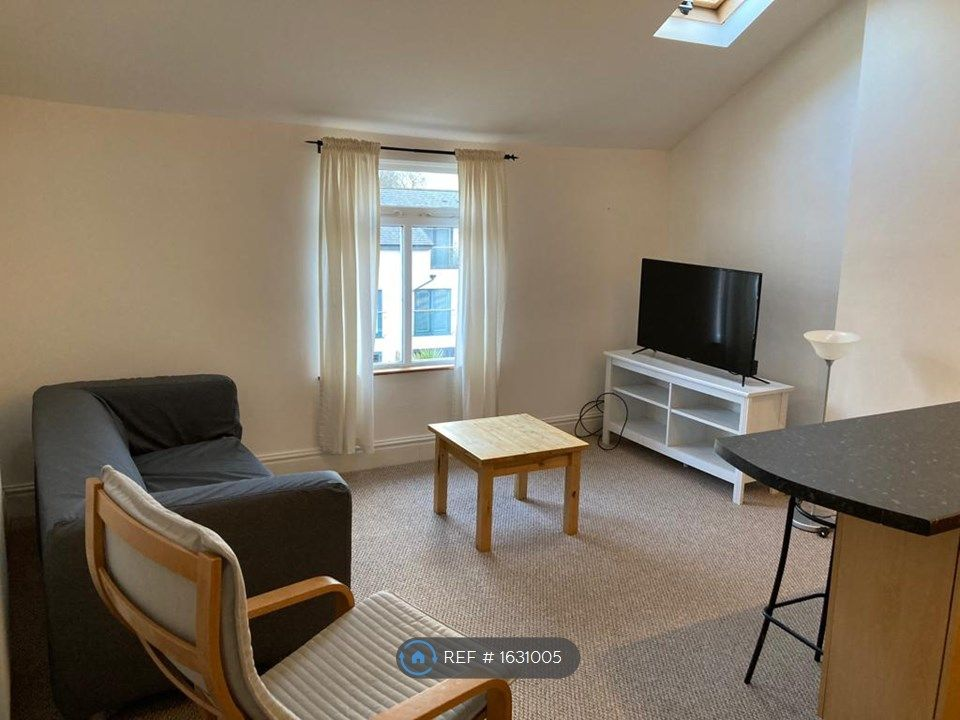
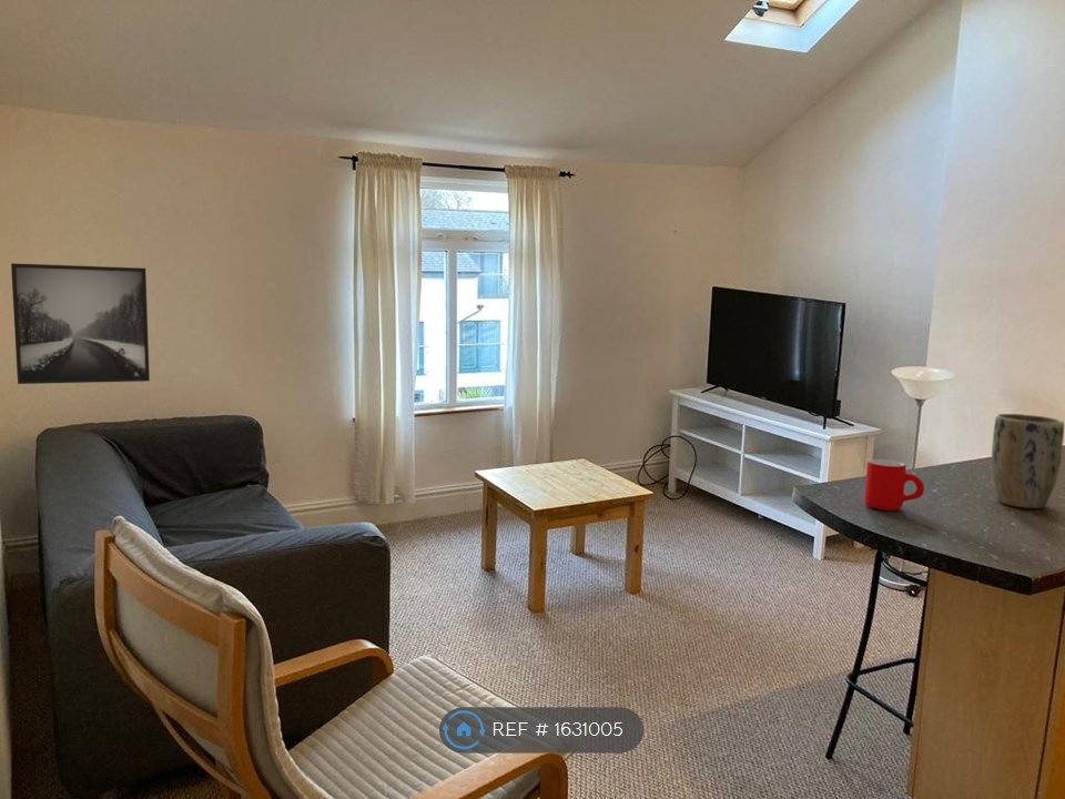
+ mug [863,458,925,512]
+ plant pot [991,413,1065,509]
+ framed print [10,262,151,385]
